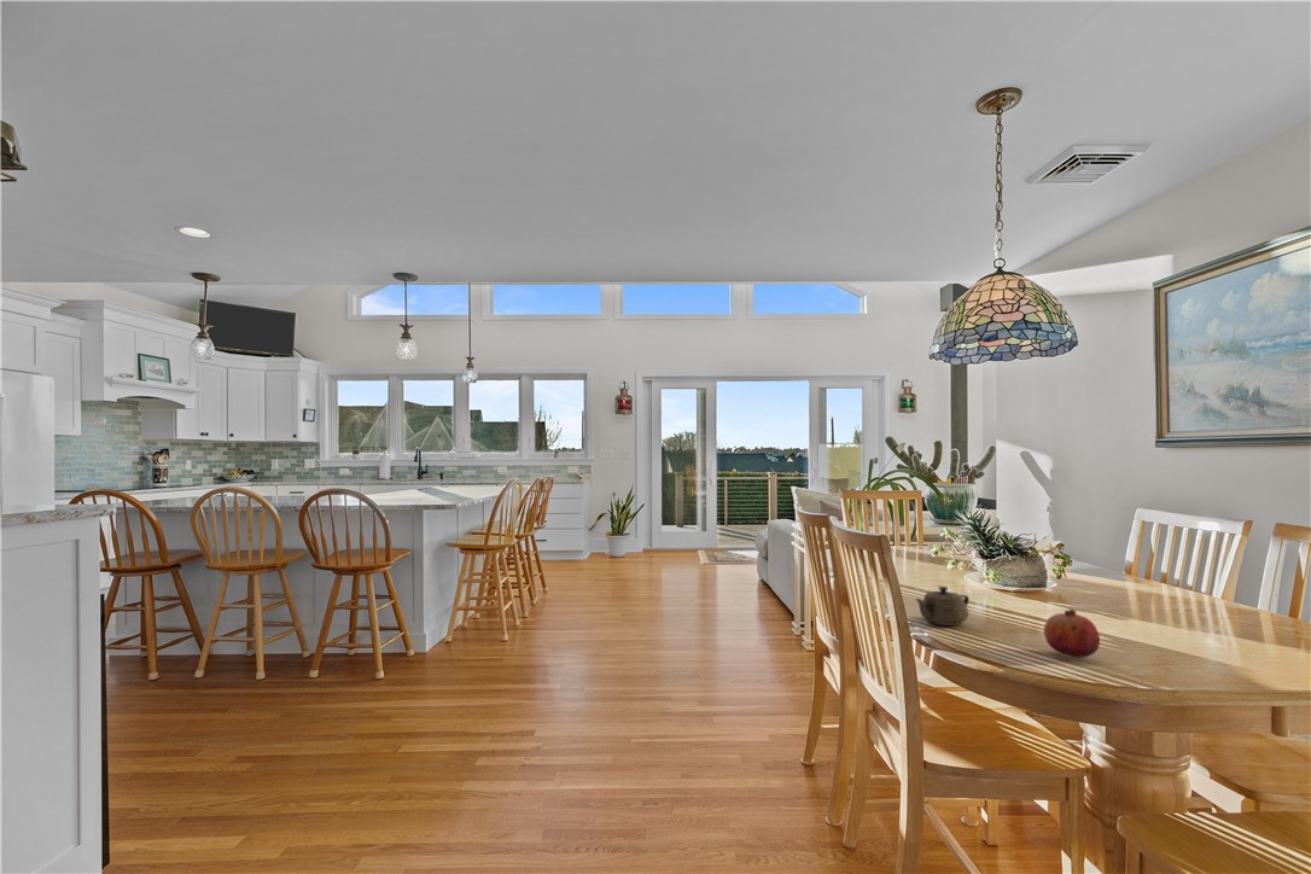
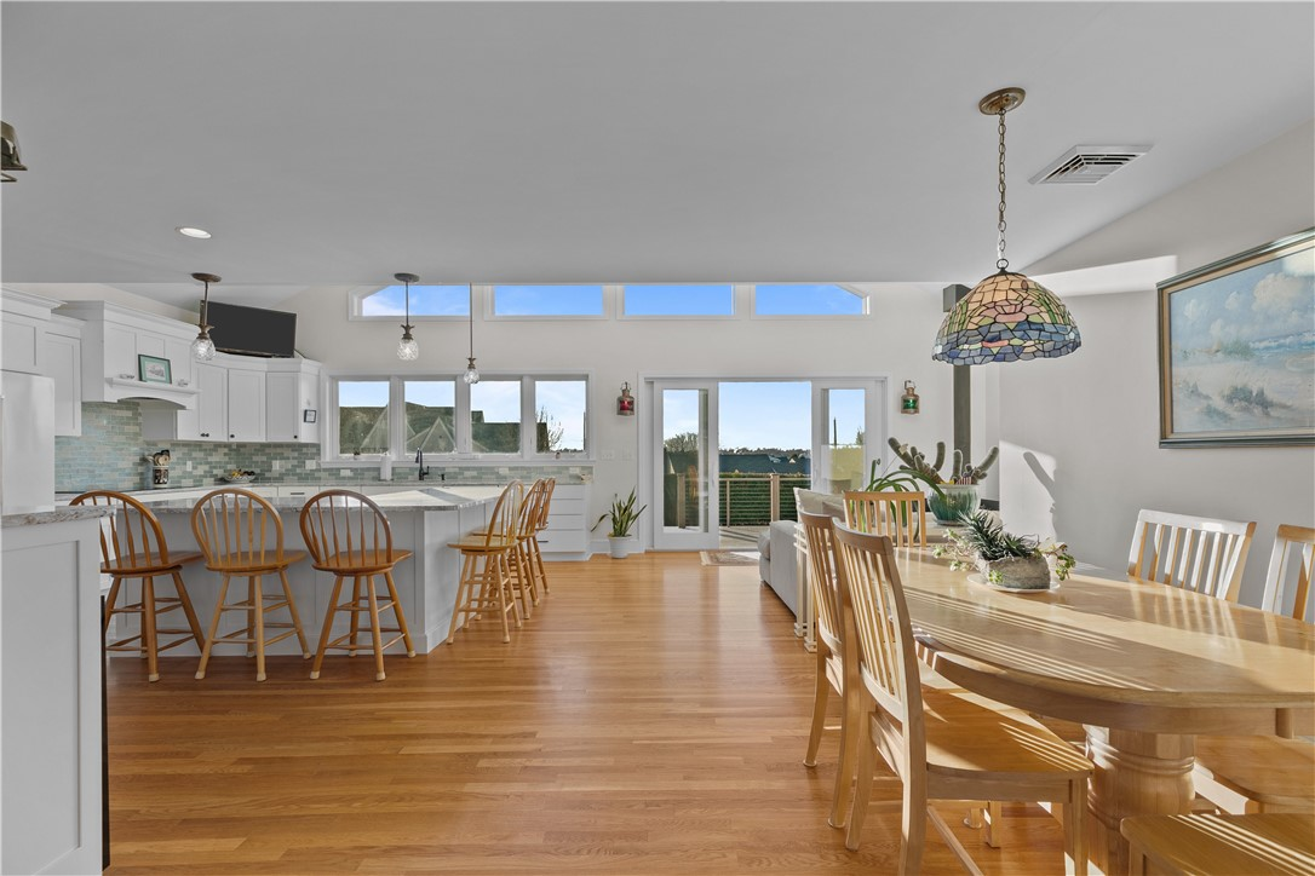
- teapot [914,585,971,627]
- fruit [1043,608,1101,659]
